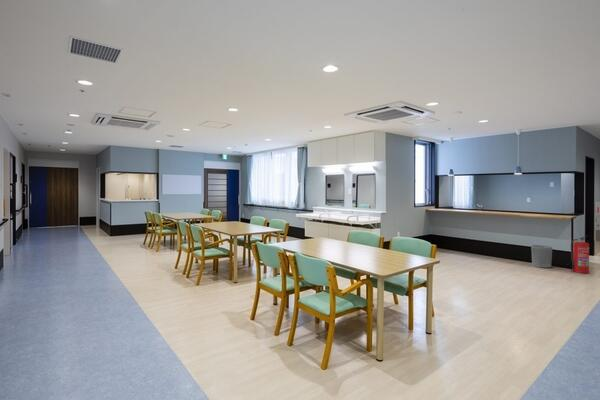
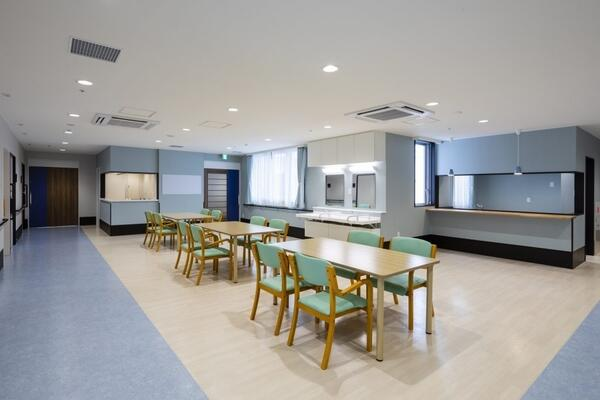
- fire extinguisher [570,235,591,274]
- waste bin [530,244,553,269]
